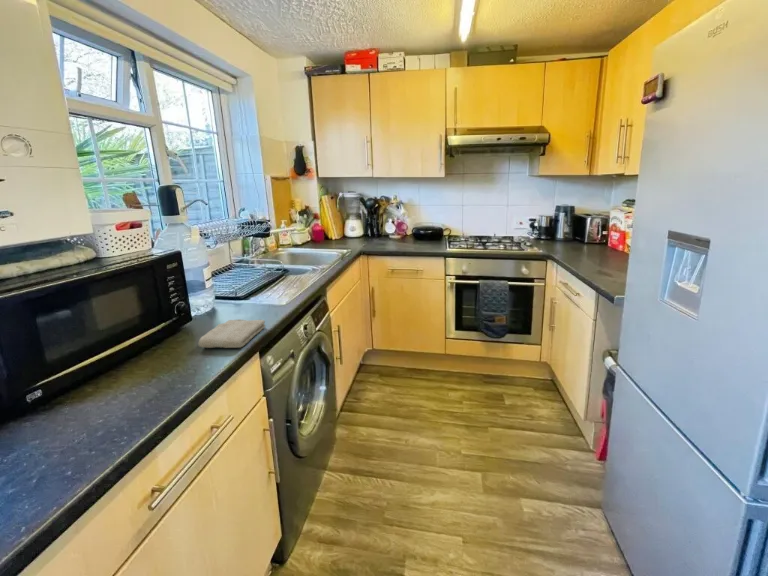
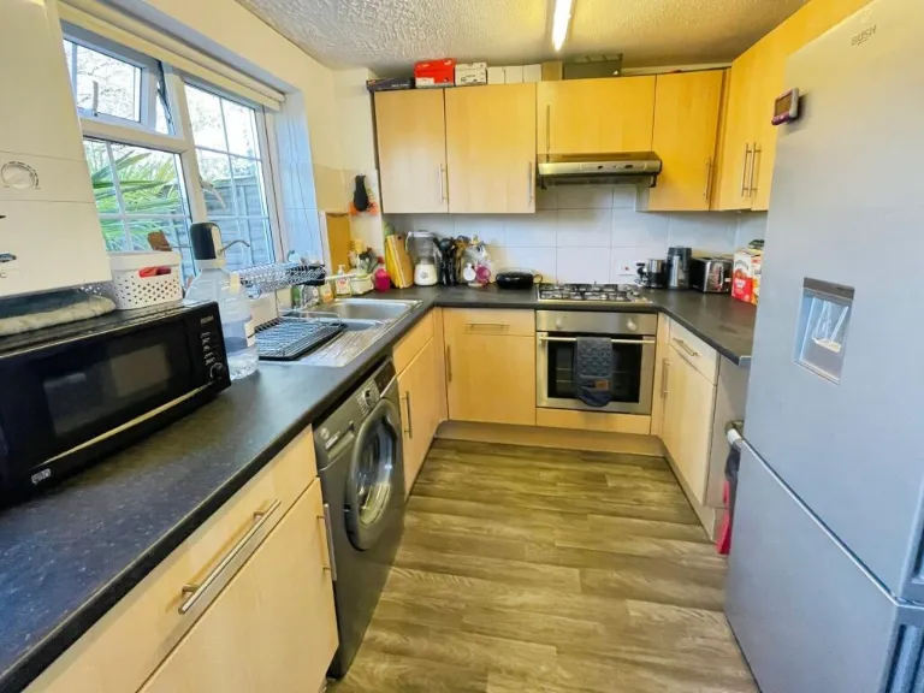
- washcloth [197,318,267,349]
